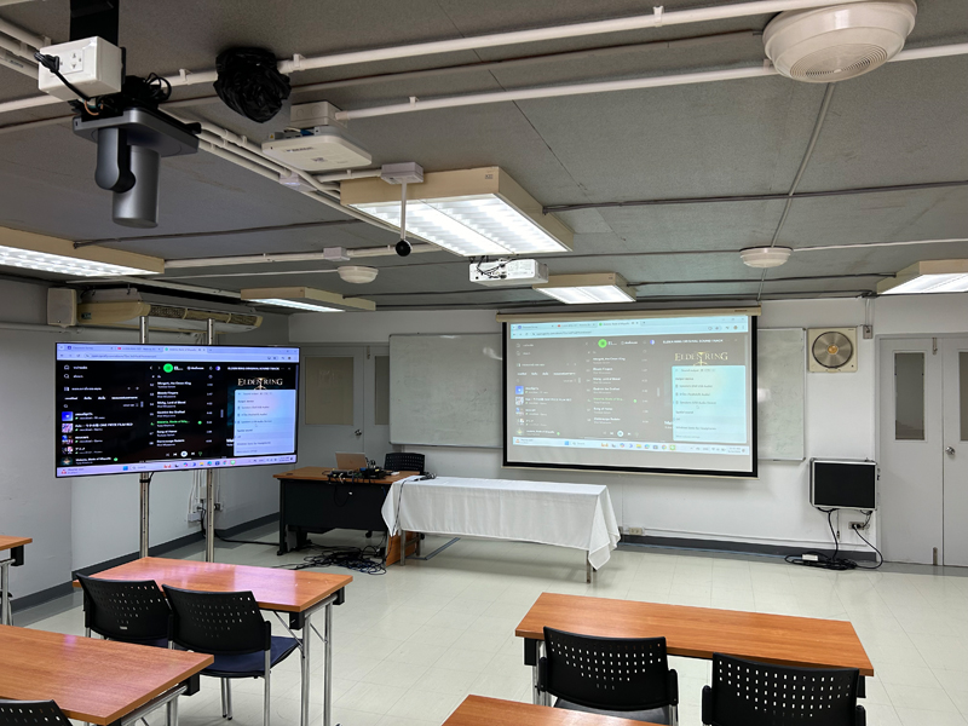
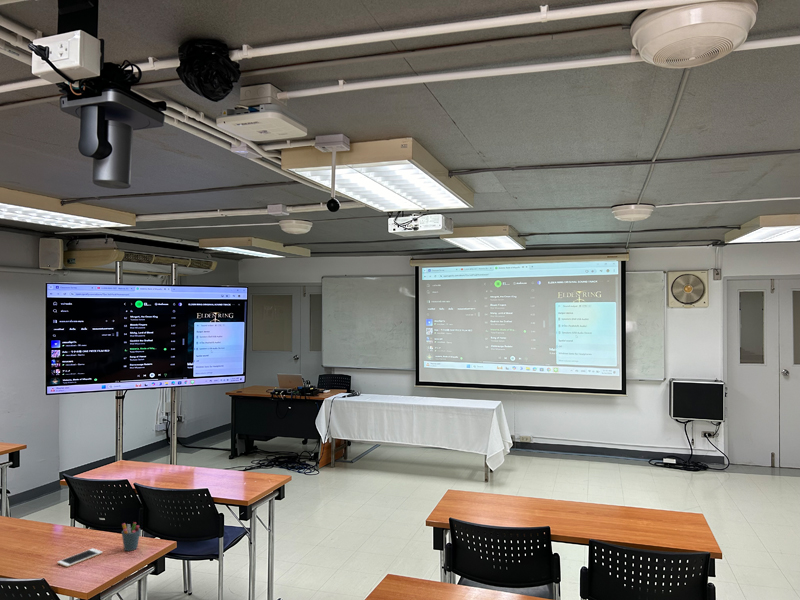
+ pen holder [121,521,142,552]
+ cell phone [56,547,104,568]
